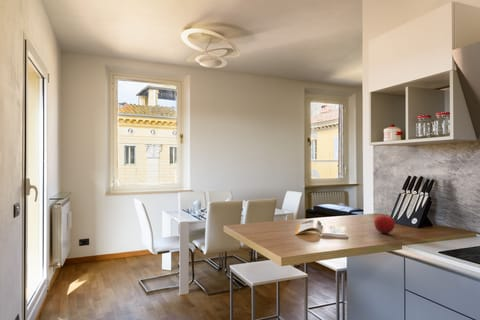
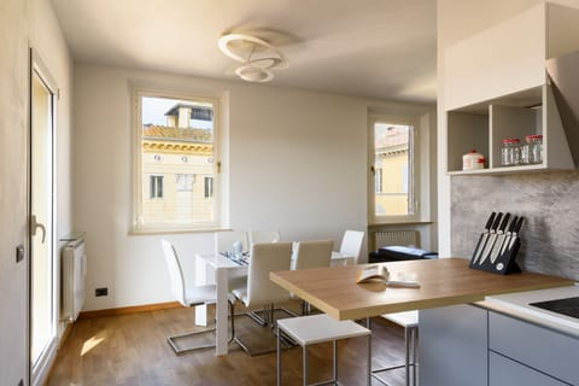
- fruit [373,213,396,234]
